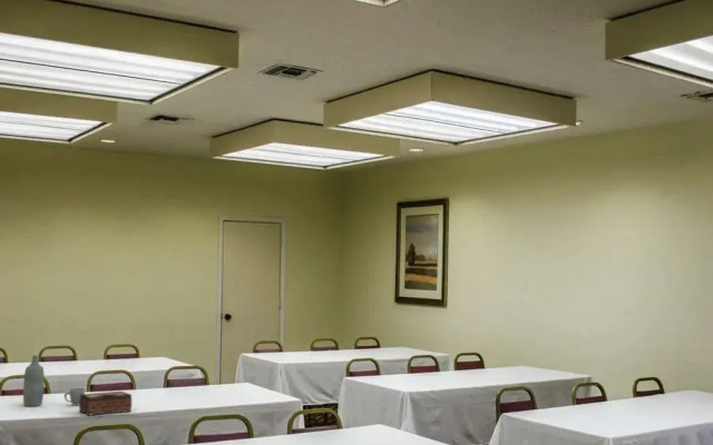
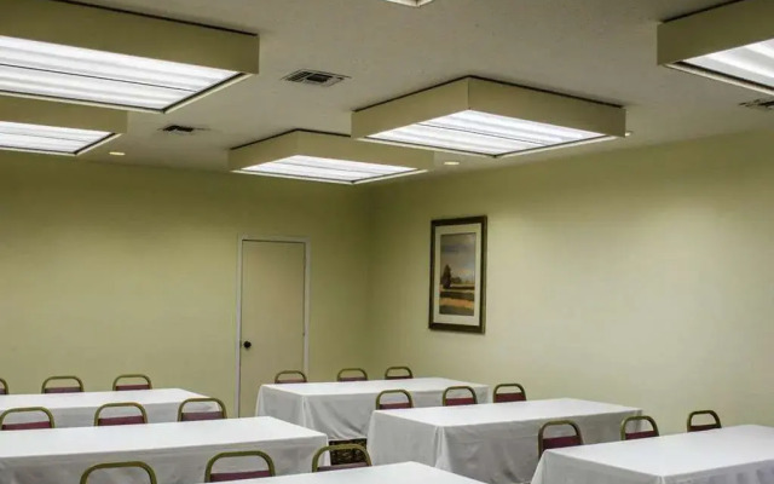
- tissue box [78,390,134,417]
- bottle [22,354,45,407]
- mug [64,387,86,407]
